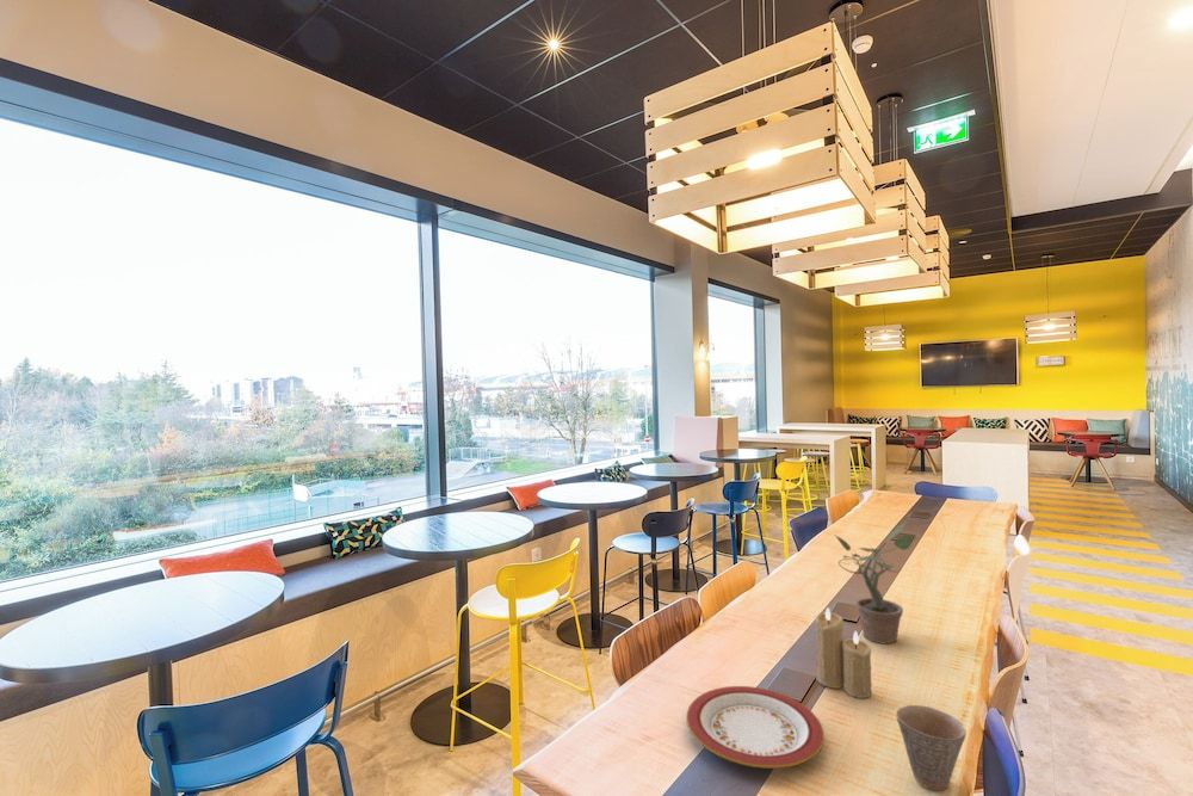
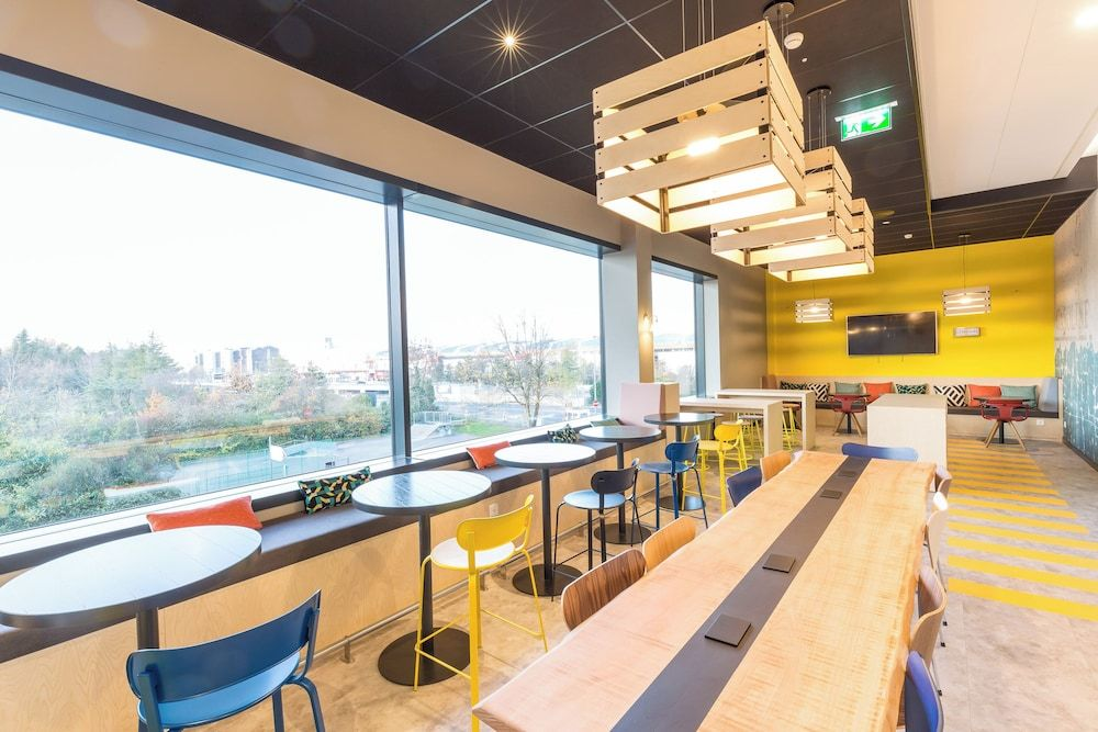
- potted plant [834,519,914,644]
- candle [815,606,873,699]
- plate [685,685,826,770]
- cup [895,704,968,792]
